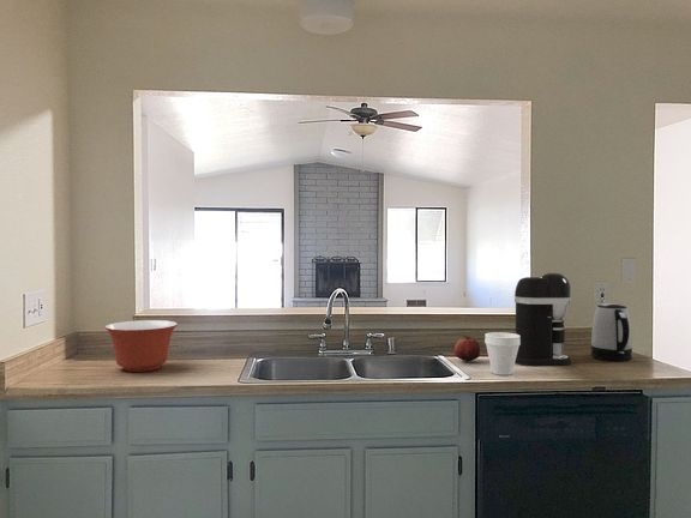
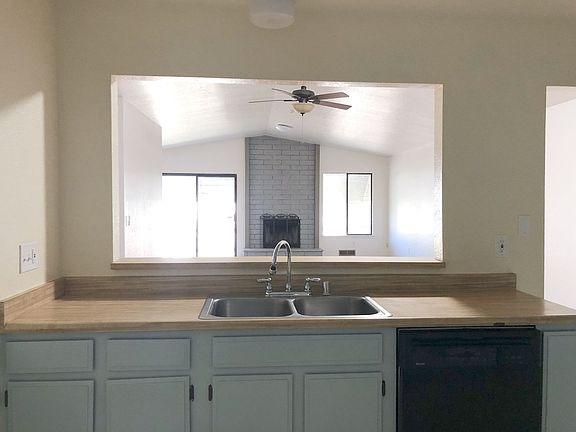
- cup [483,331,521,377]
- coffee maker [513,272,572,367]
- fruit [453,335,481,362]
- kettle [590,302,633,362]
- mixing bowl [104,319,179,373]
